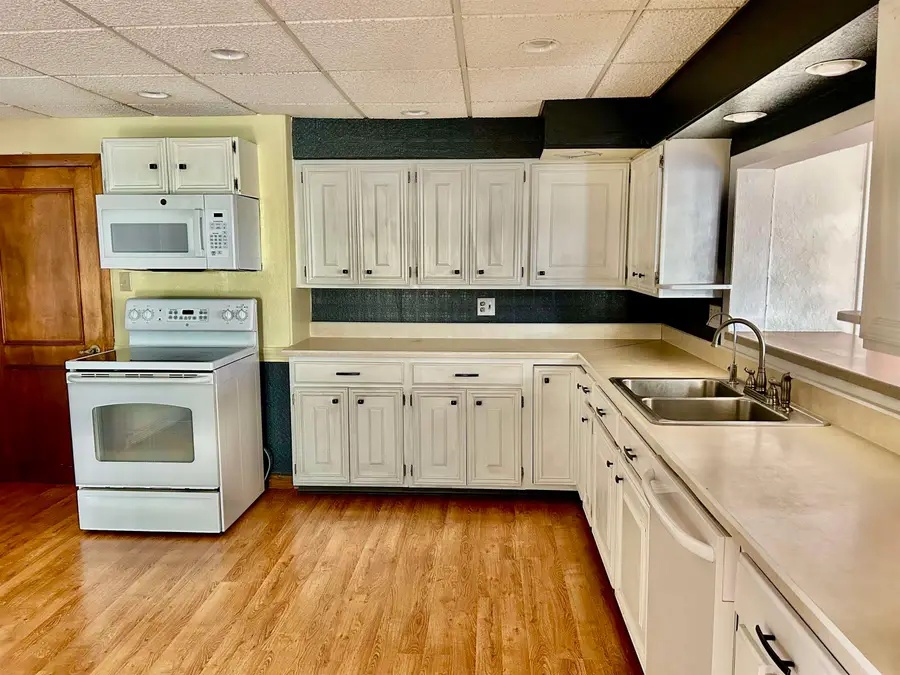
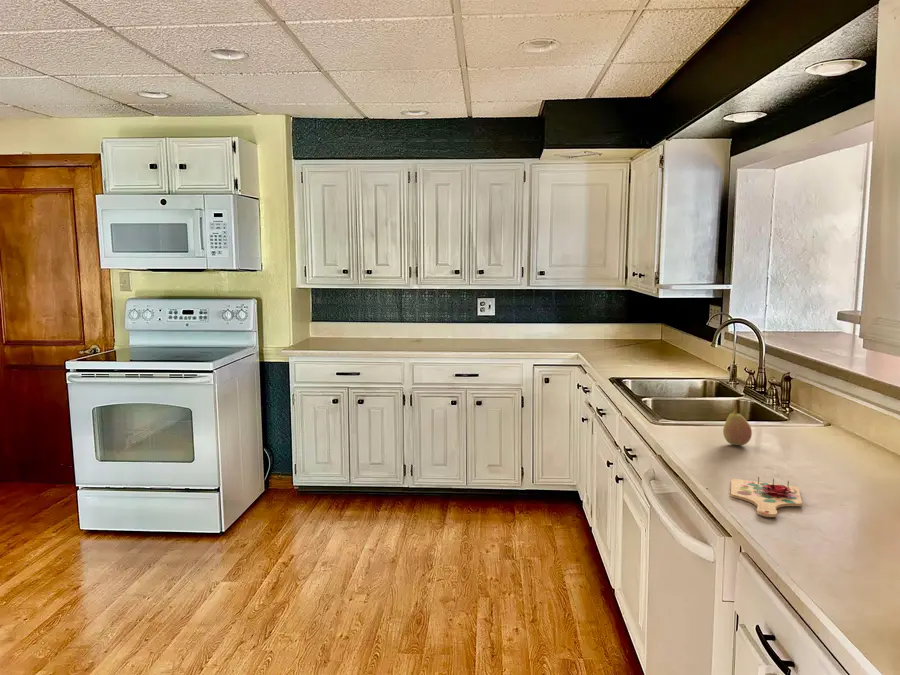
+ fruit [722,402,753,446]
+ cutting board [730,476,803,518]
